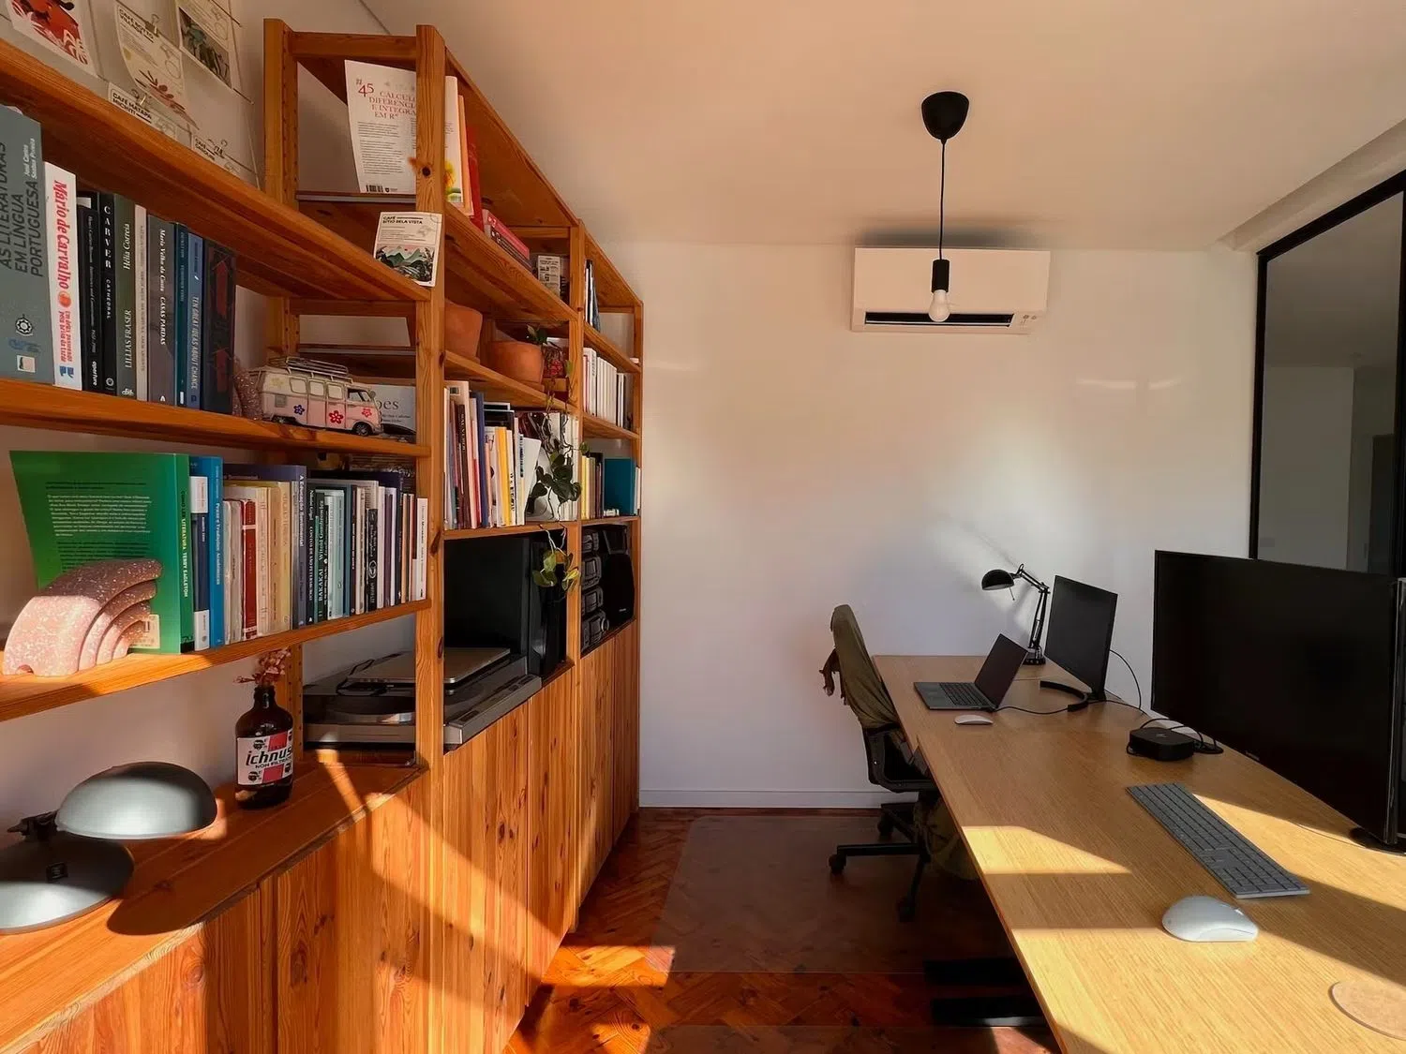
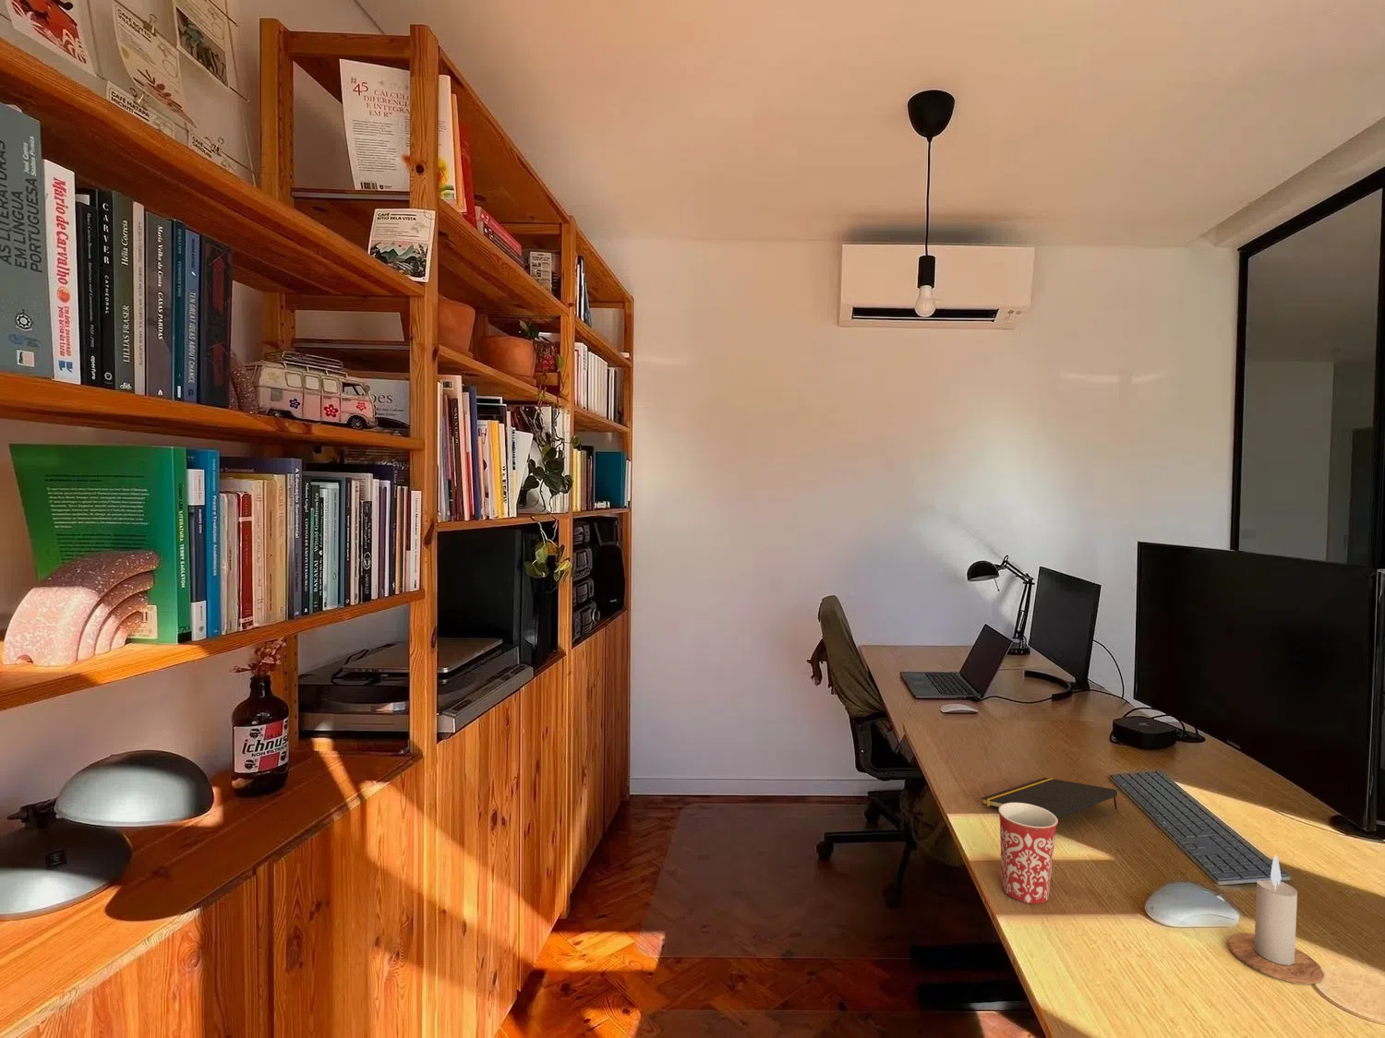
+ mug [997,802,1059,905]
+ notepad [980,777,1118,819]
+ candle [1226,855,1325,986]
